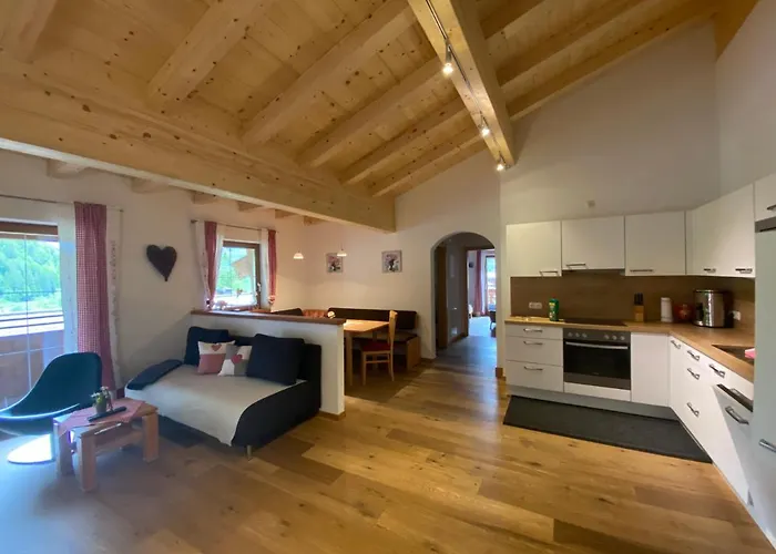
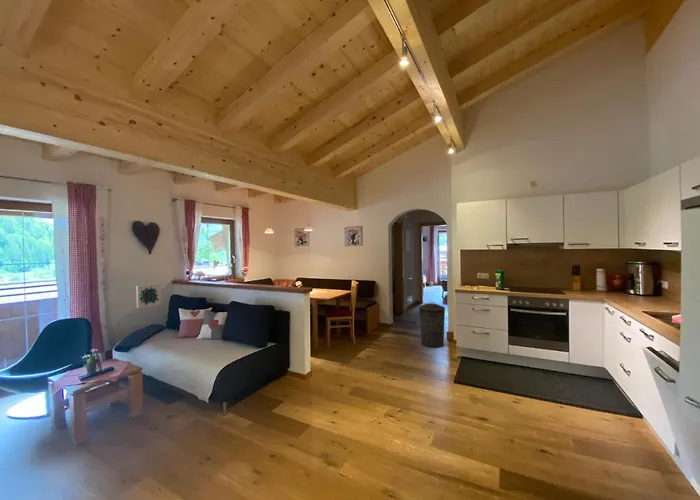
+ wall art [135,283,162,309]
+ trash can [418,302,446,349]
